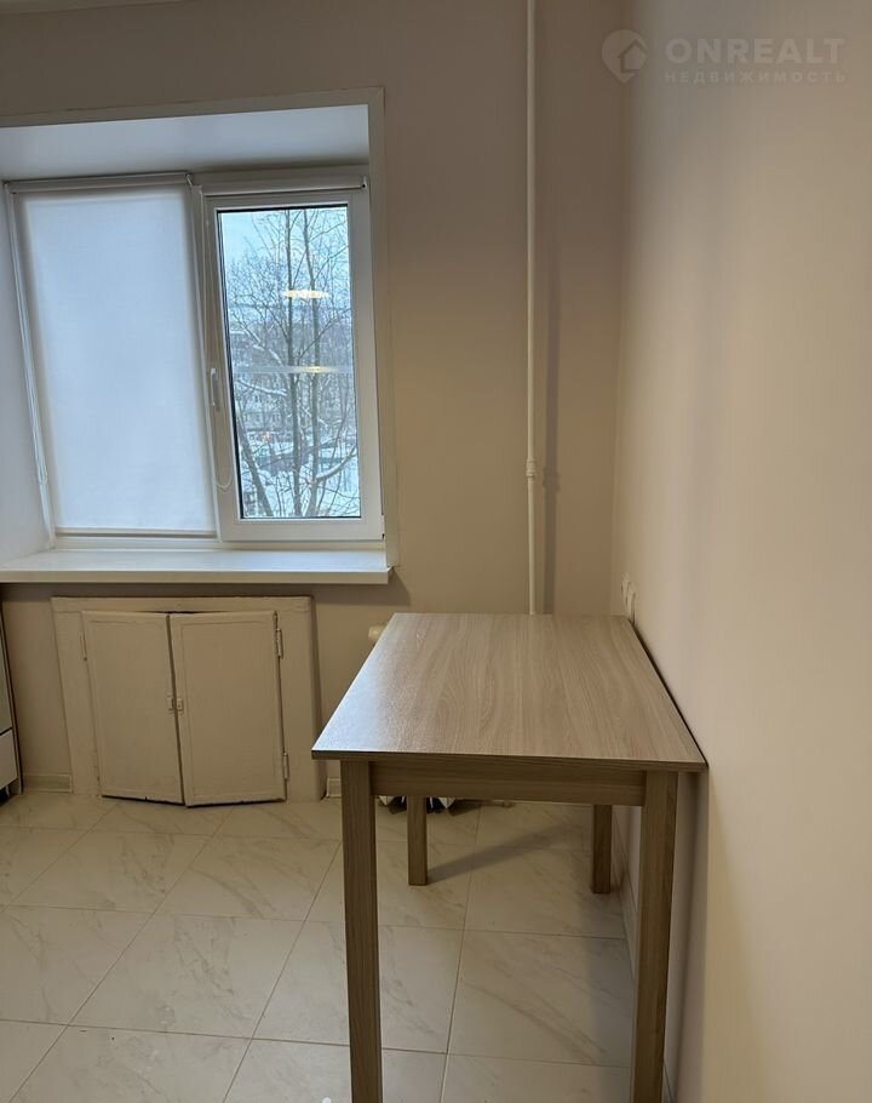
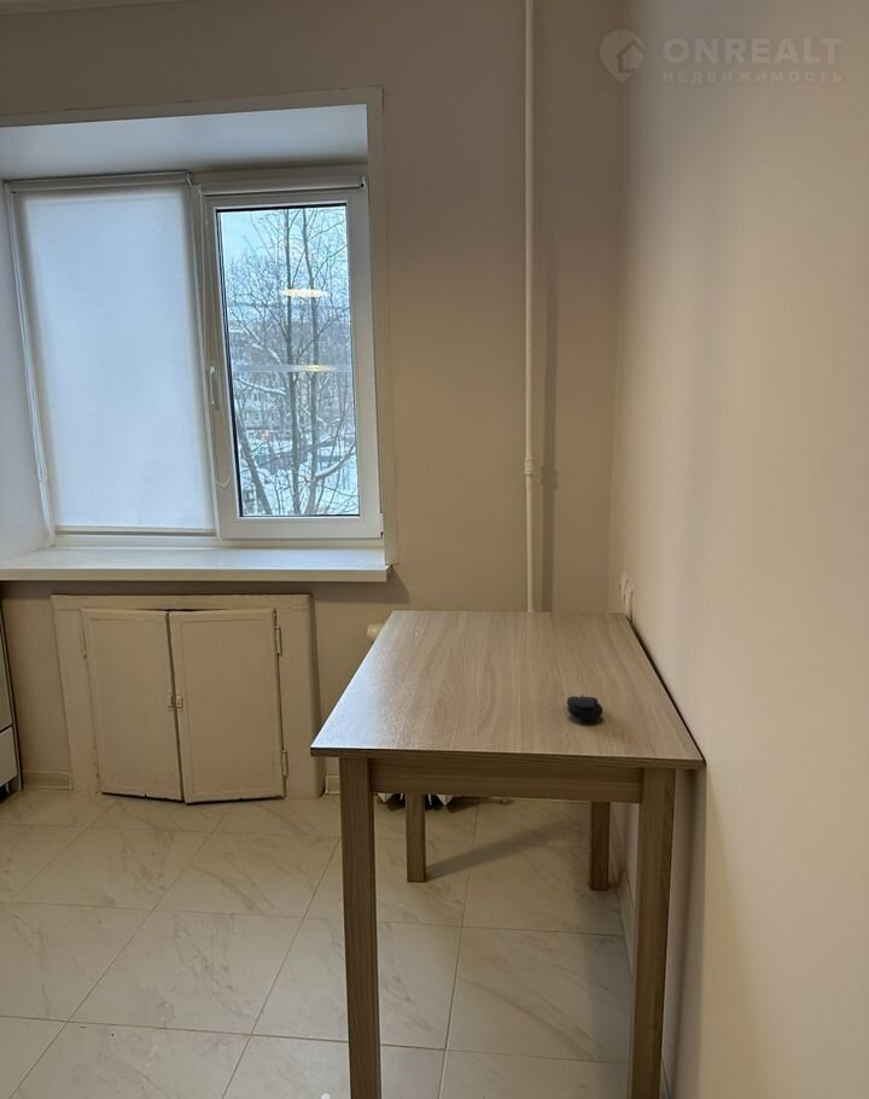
+ computer mouse [566,693,605,722]
